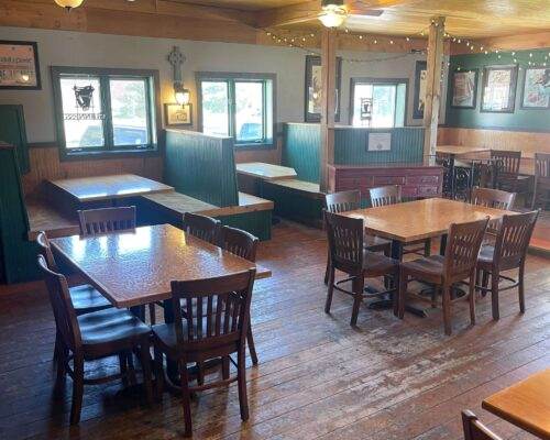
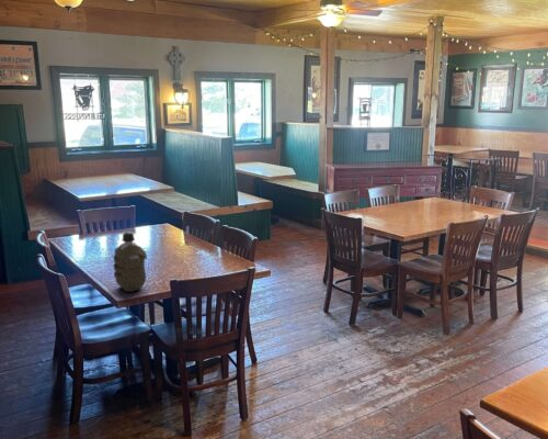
+ water bottle [113,230,148,293]
